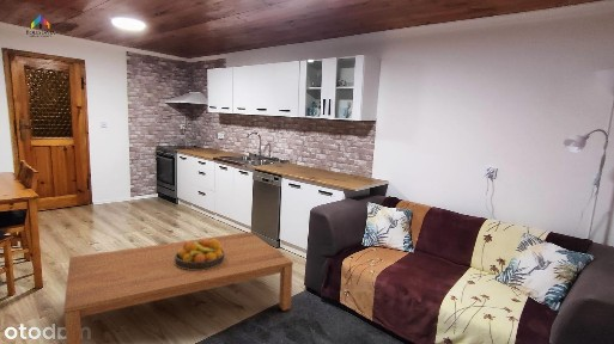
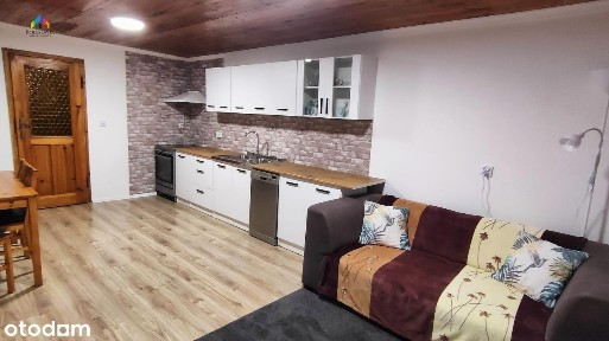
- fruit bowl [175,238,225,270]
- coffee table [62,231,294,344]
